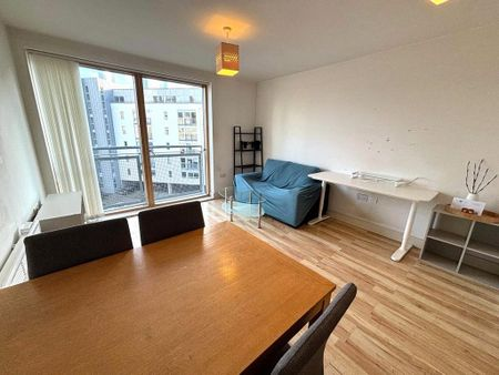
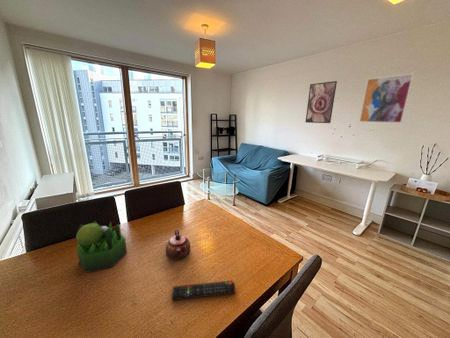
+ plant [75,220,128,273]
+ wall art [358,72,415,124]
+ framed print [305,80,338,124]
+ teapot [165,228,191,260]
+ remote control [171,280,236,301]
